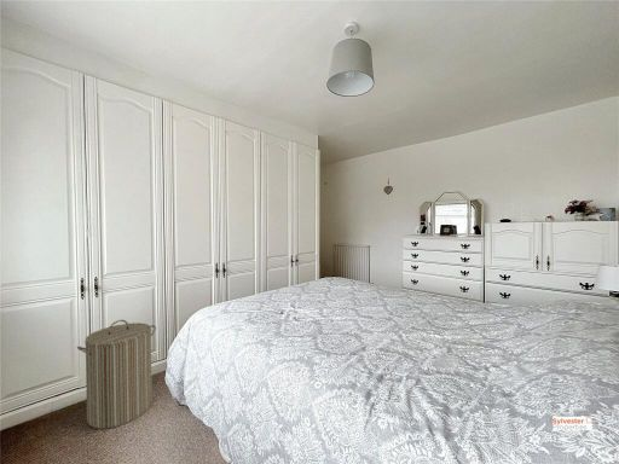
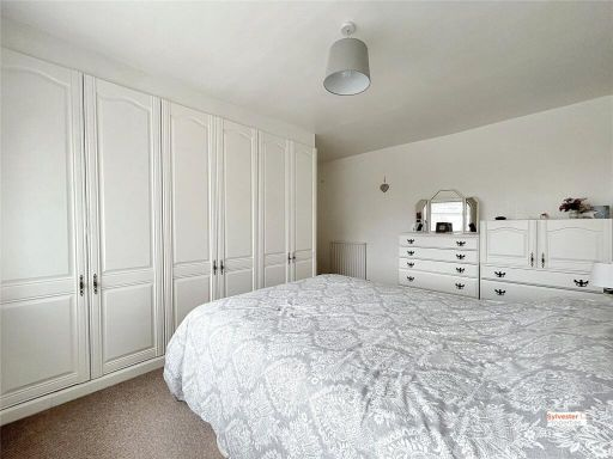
- laundry hamper [76,319,157,430]
